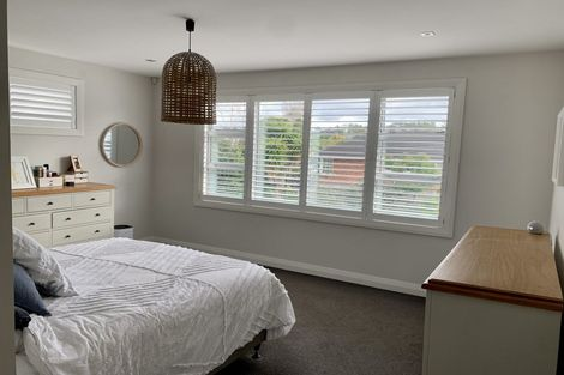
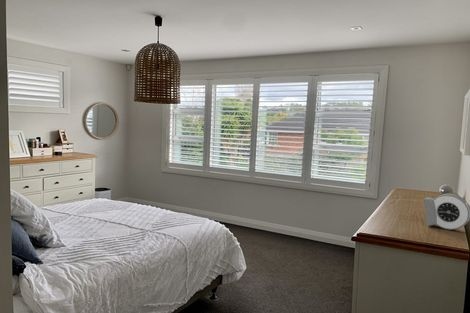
+ alarm clock [423,193,470,231]
